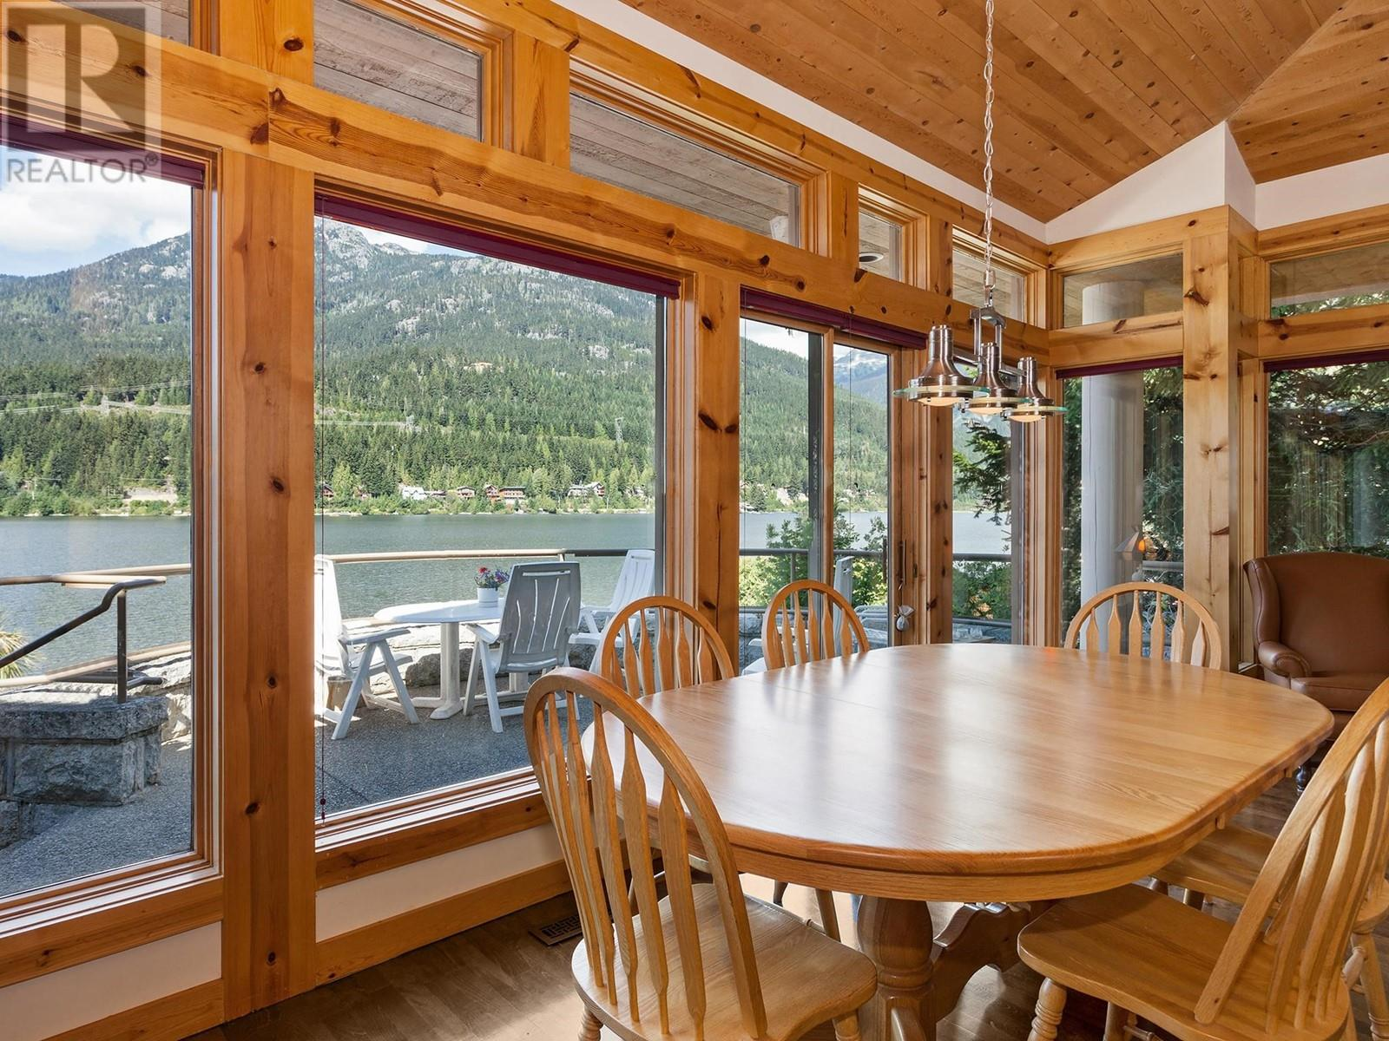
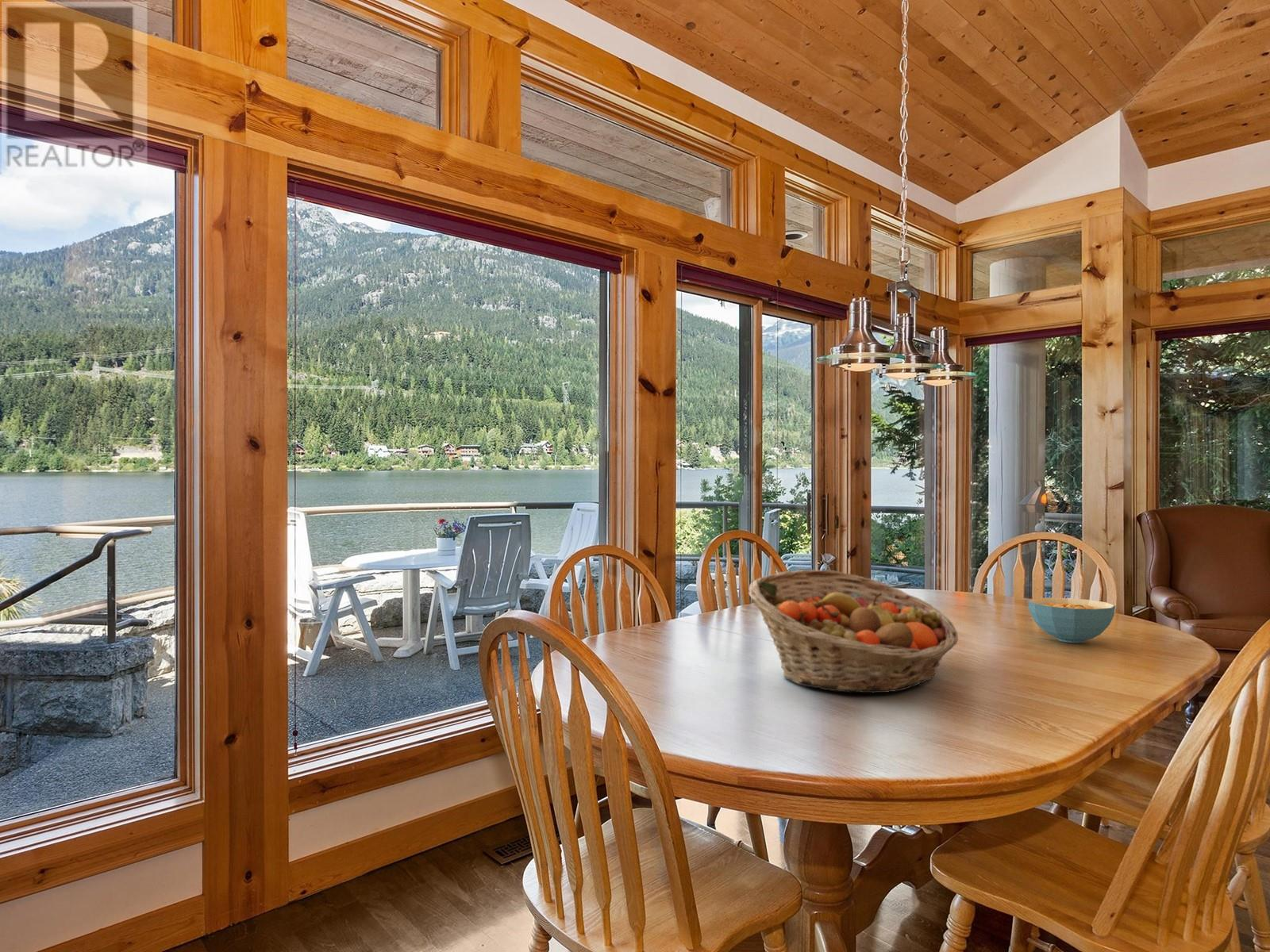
+ fruit basket [748,569,959,694]
+ cereal bowl [1027,597,1116,643]
